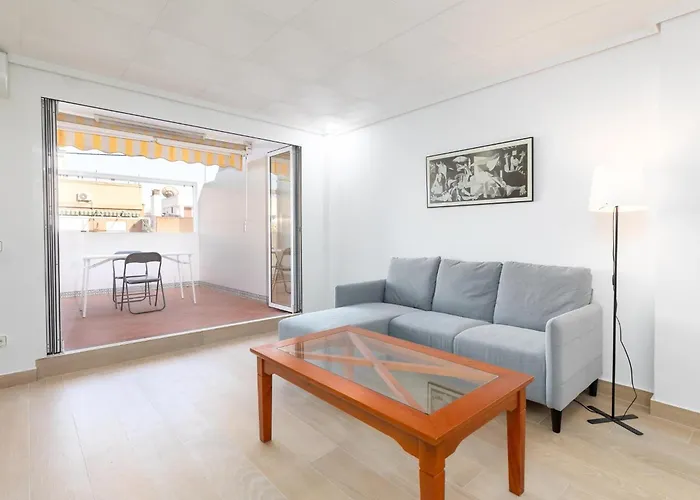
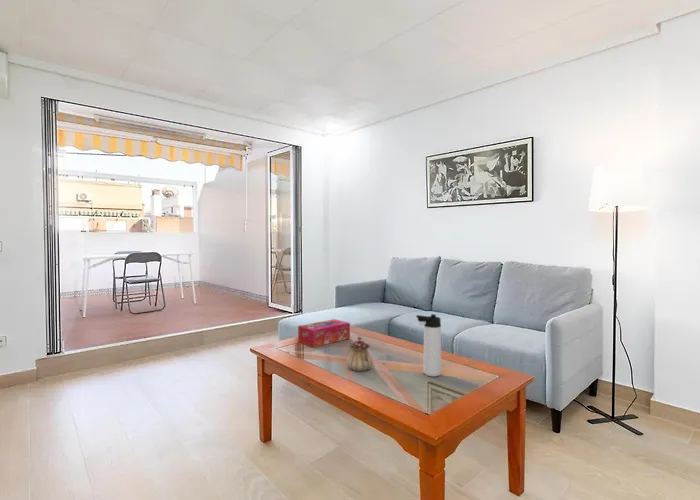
+ thermos bottle [415,313,442,378]
+ tissue box [297,318,351,348]
+ teapot [346,336,373,372]
